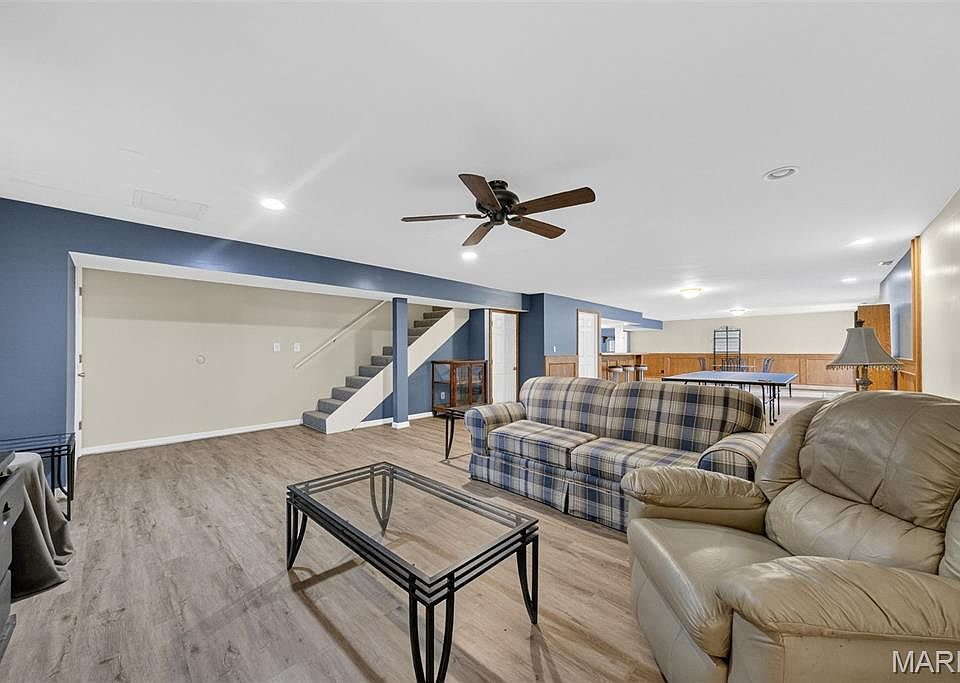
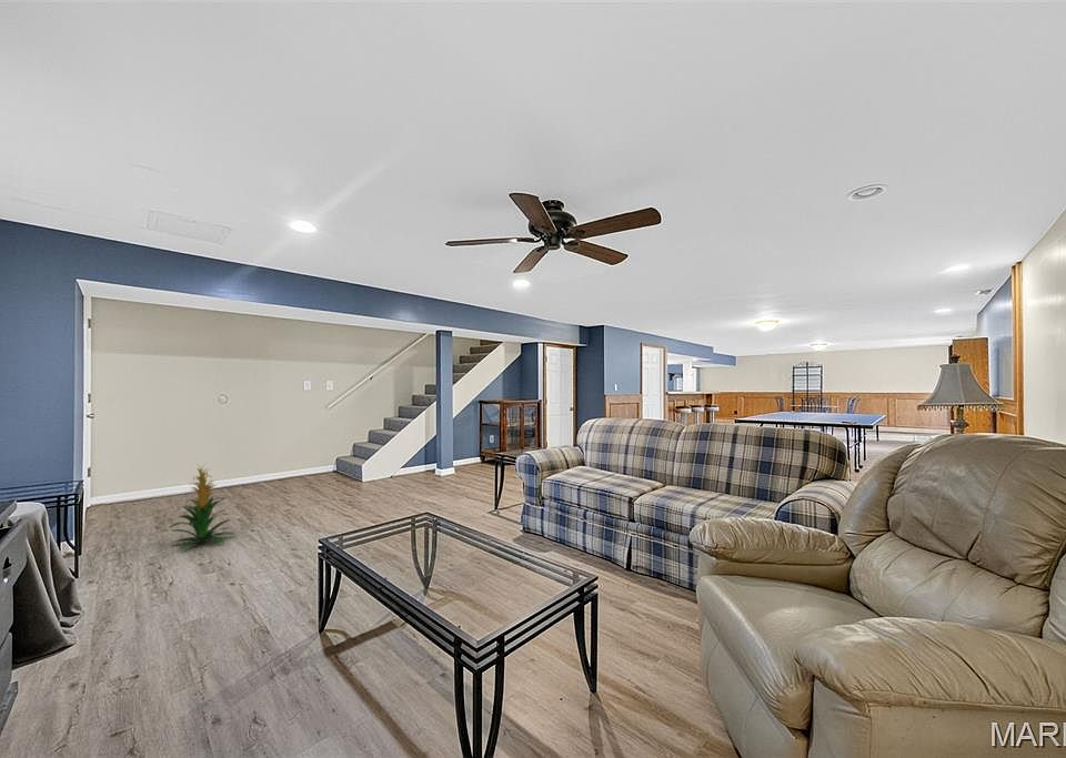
+ indoor plant [168,463,238,552]
